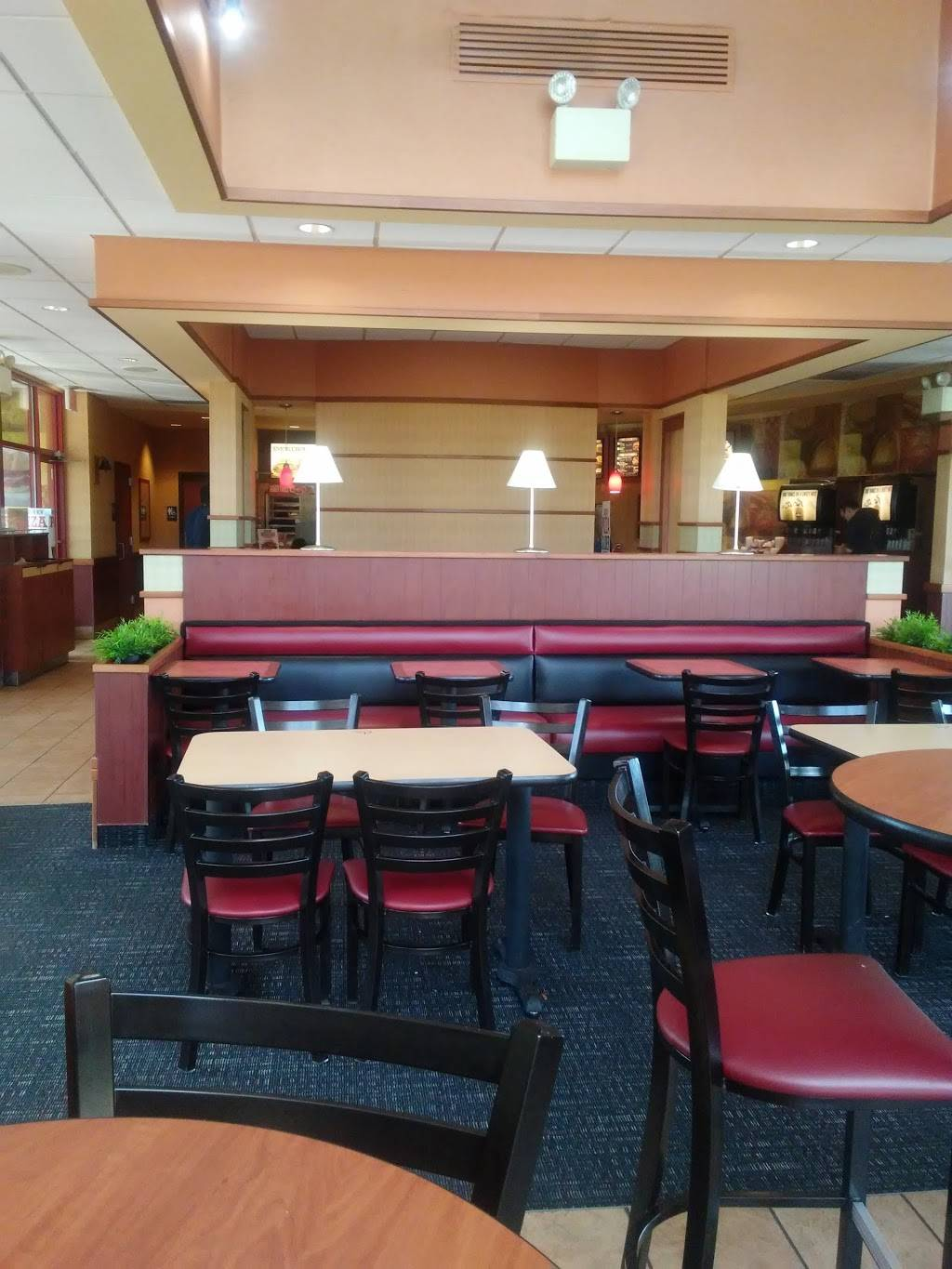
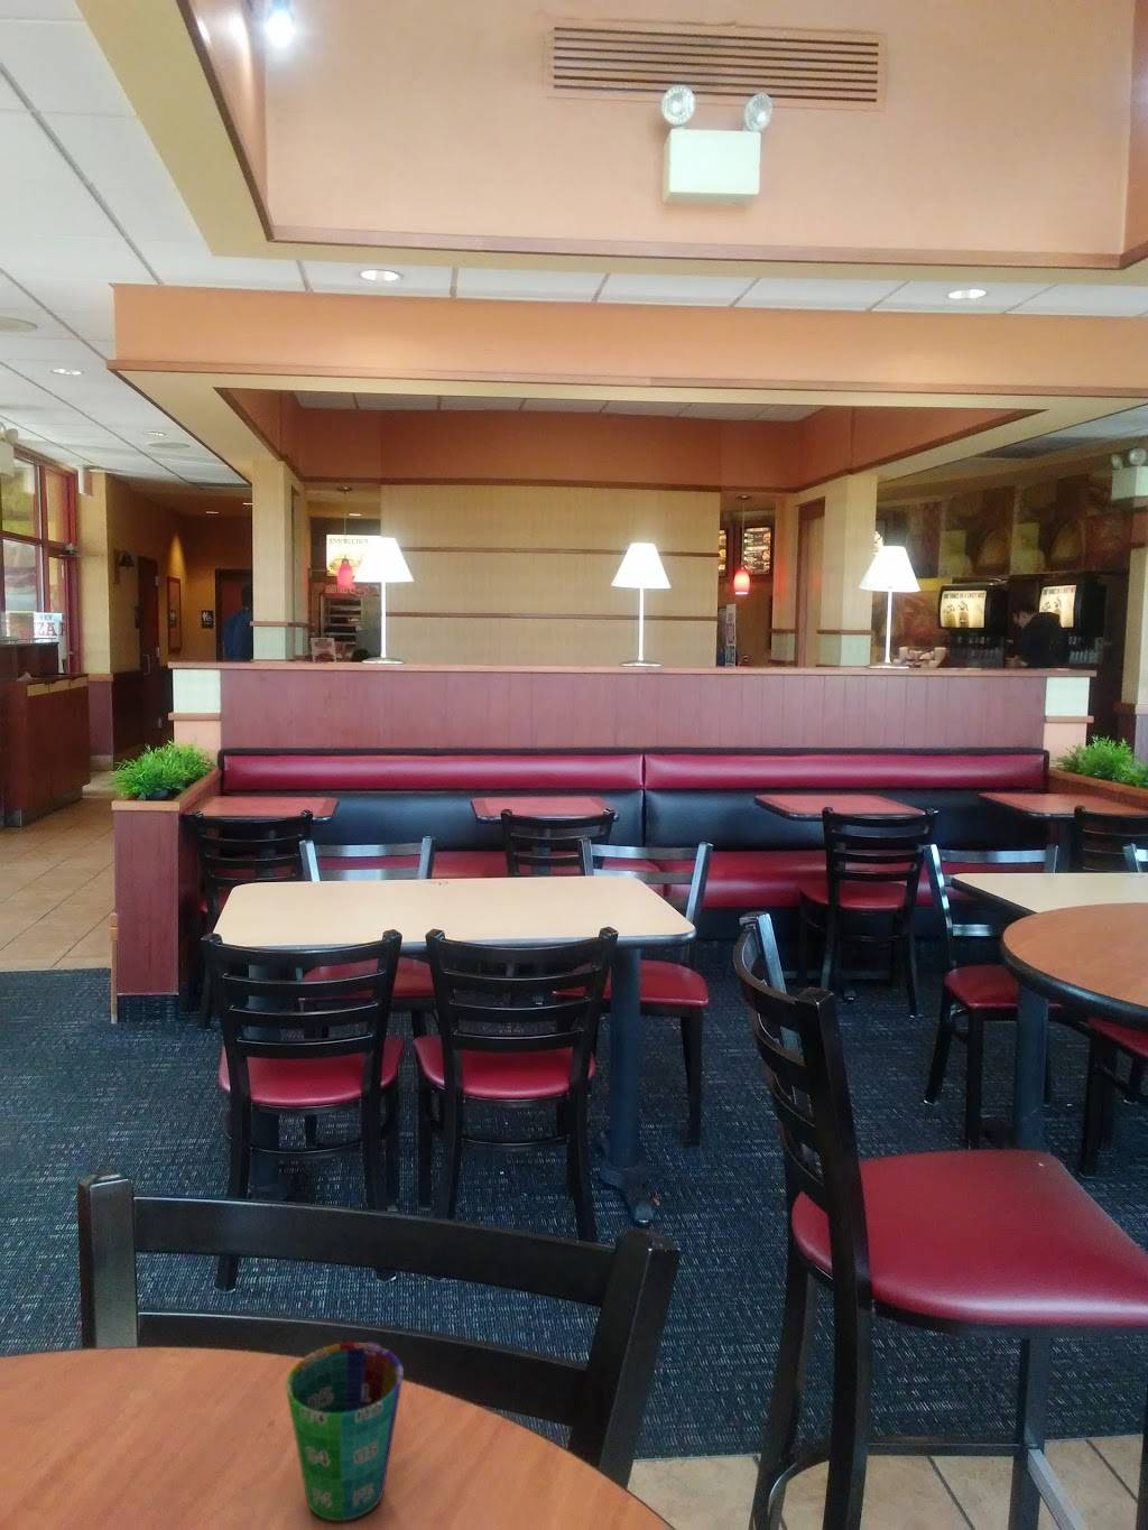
+ cup [285,1341,405,1522]
